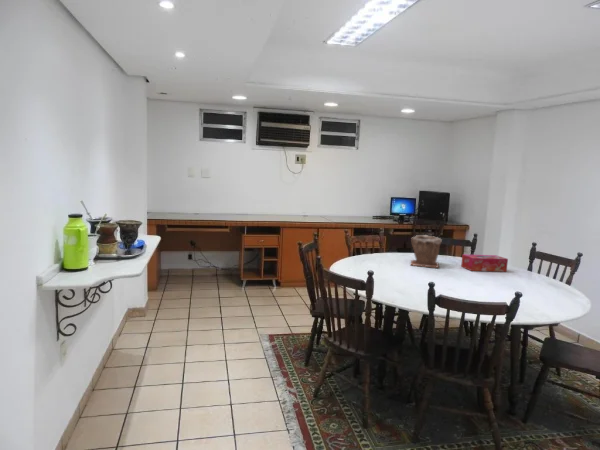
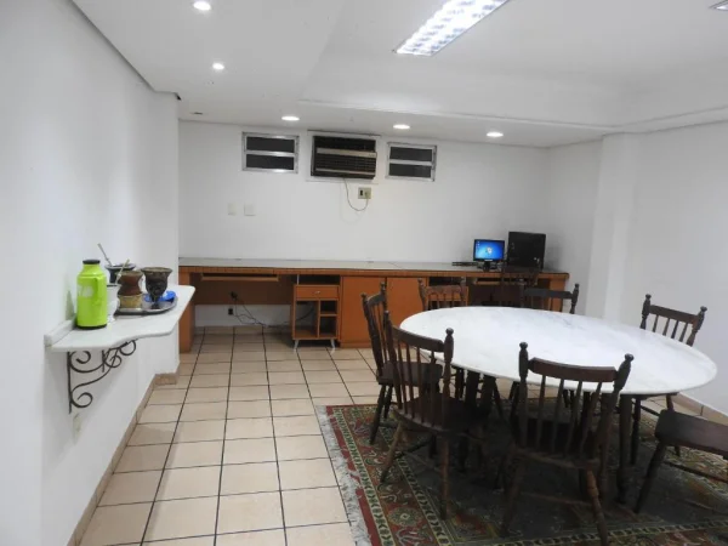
- tissue box [460,253,509,273]
- plant pot [409,234,443,269]
